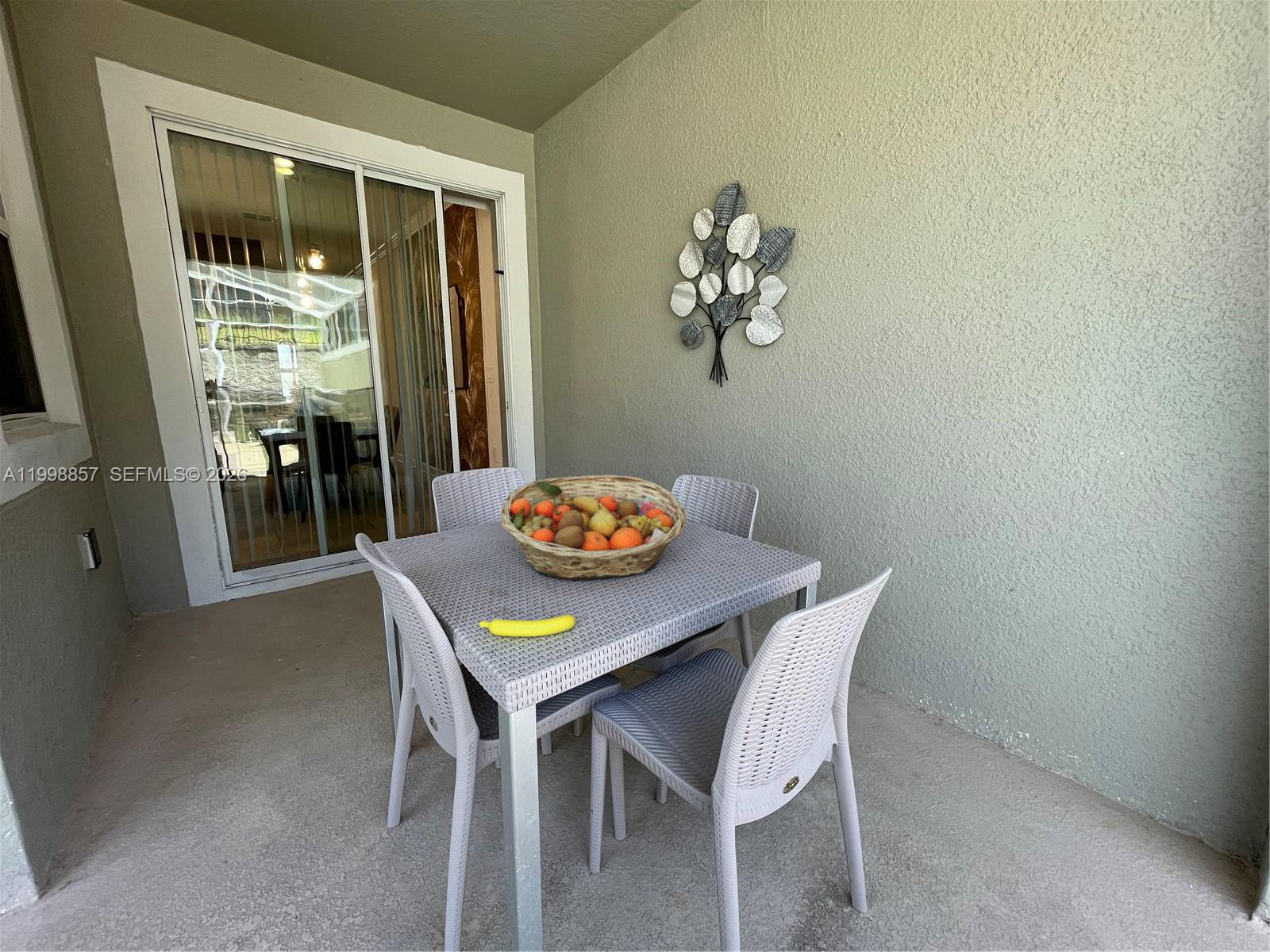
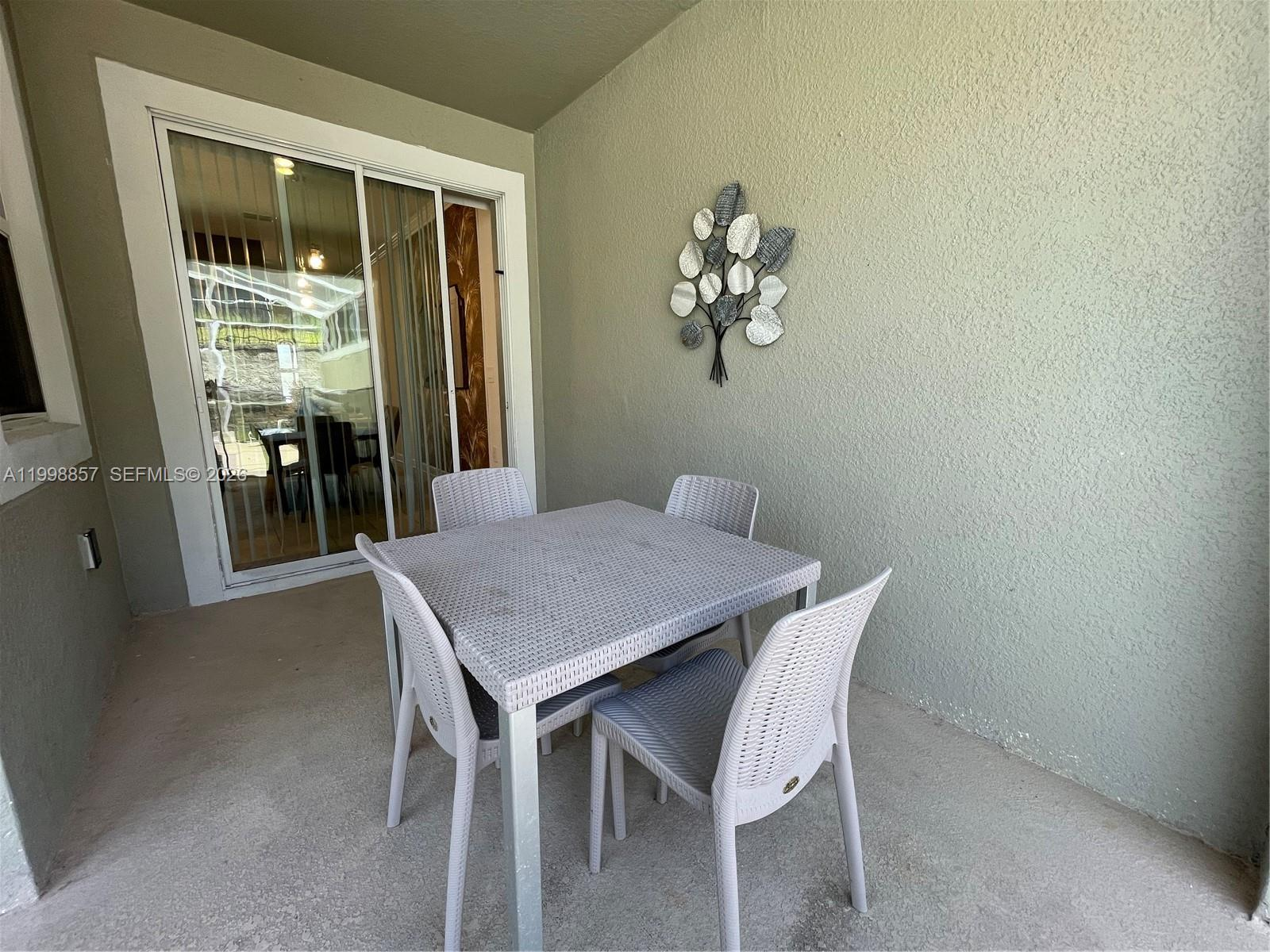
- banana [479,614,576,637]
- fruit basket [500,474,687,581]
